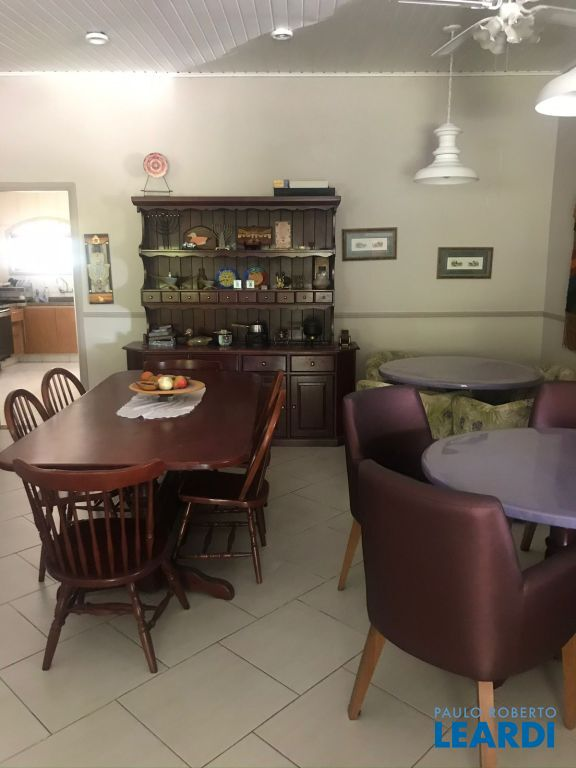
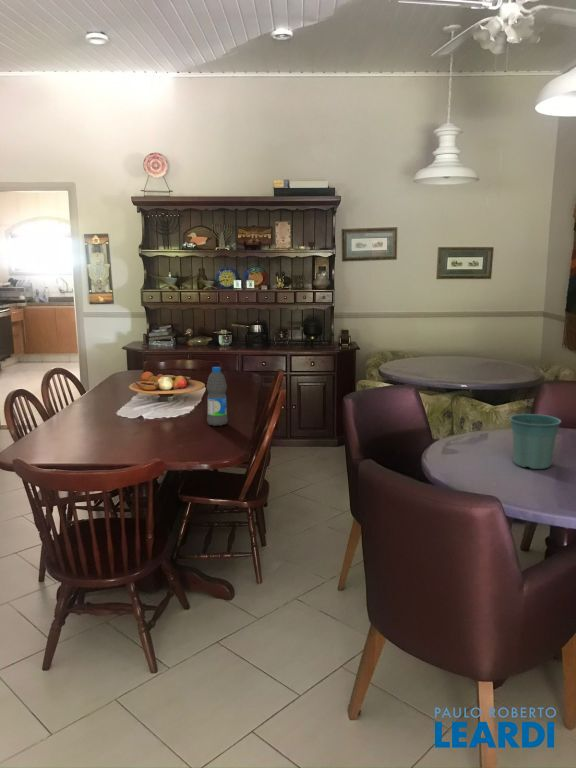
+ water bottle [206,366,229,427]
+ flower pot [509,413,562,470]
